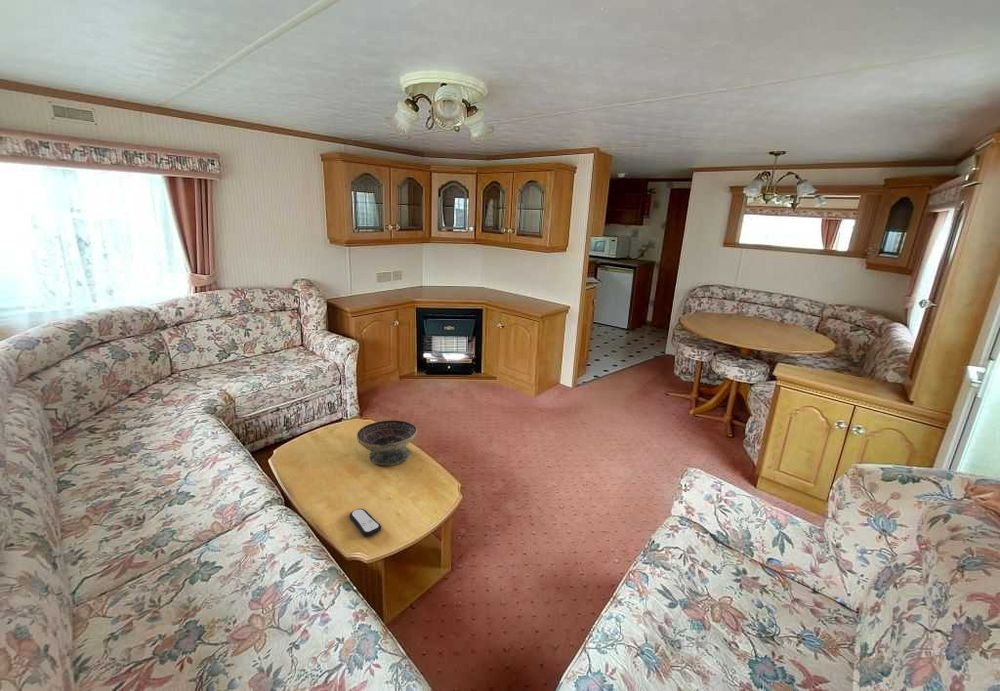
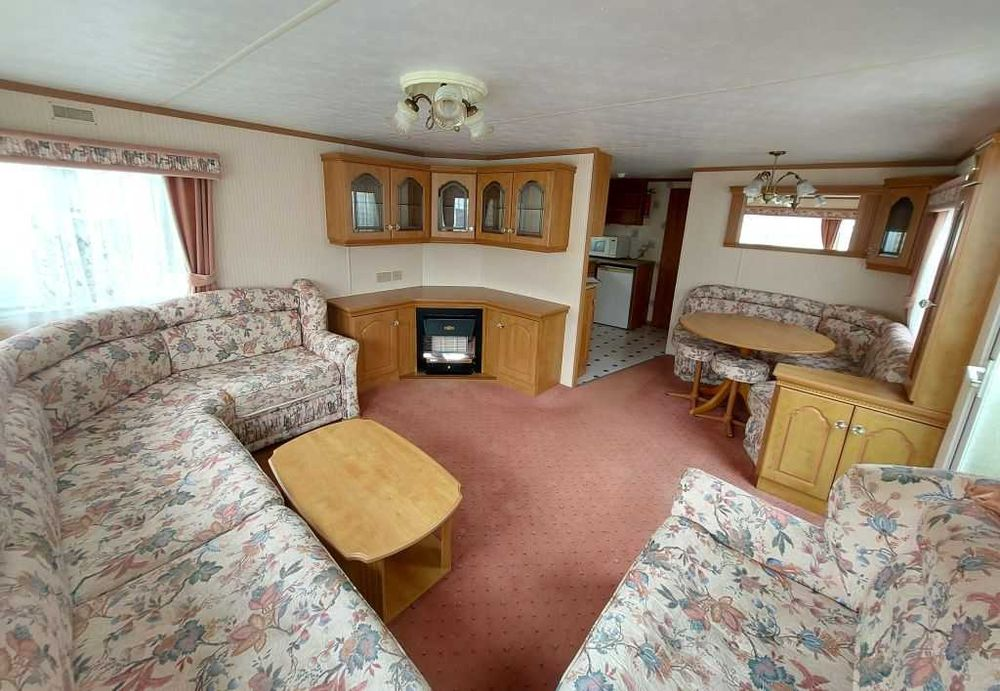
- decorative bowl [356,419,418,467]
- remote control [349,508,382,538]
